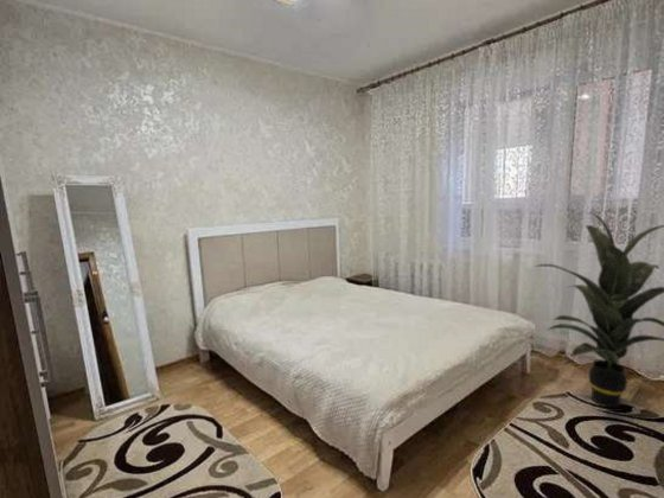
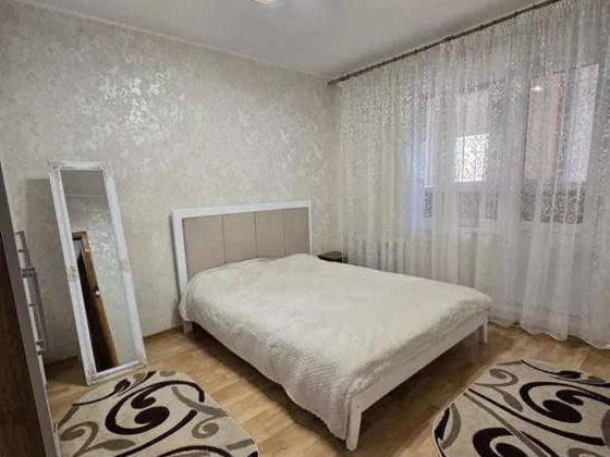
- indoor plant [534,211,664,409]
